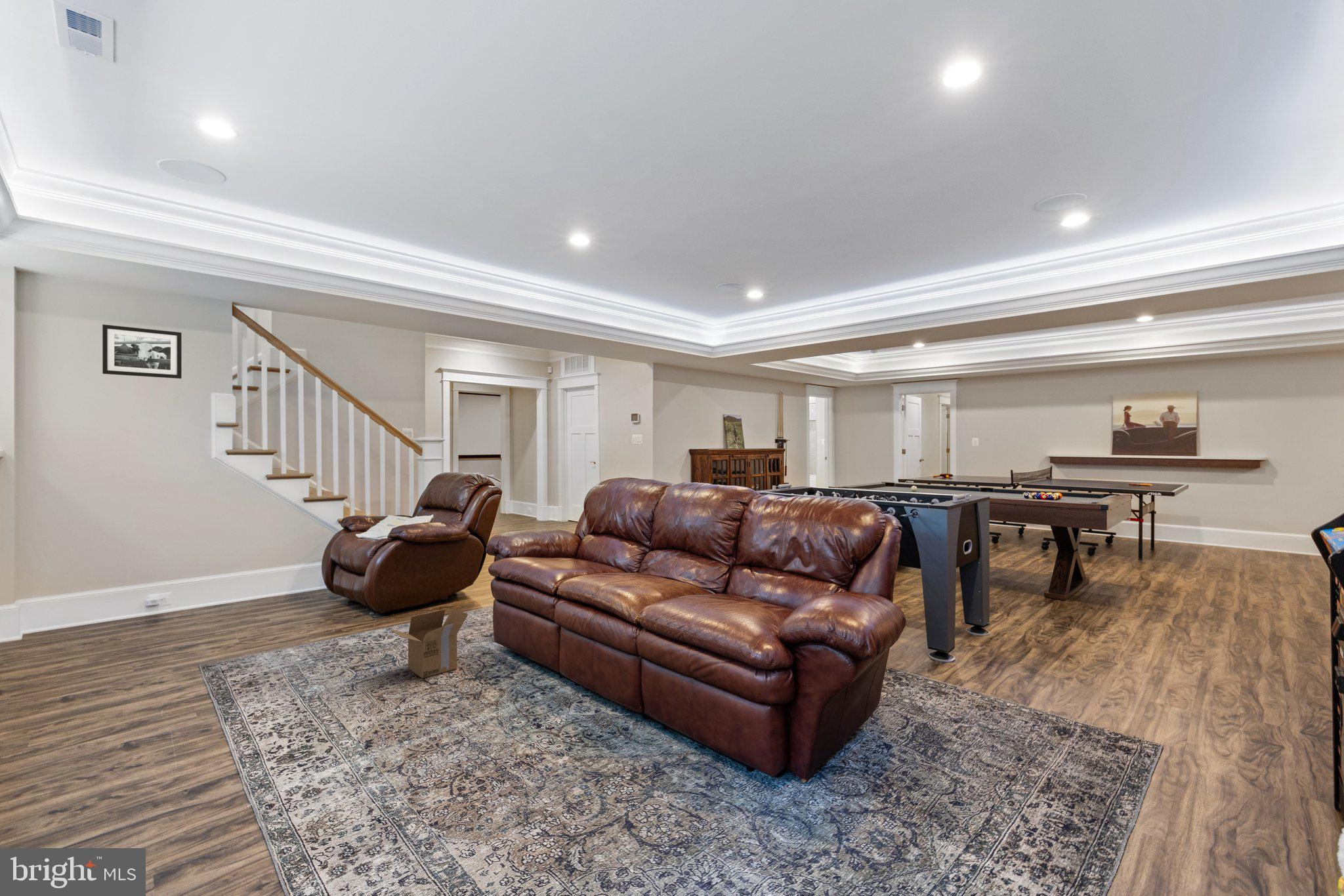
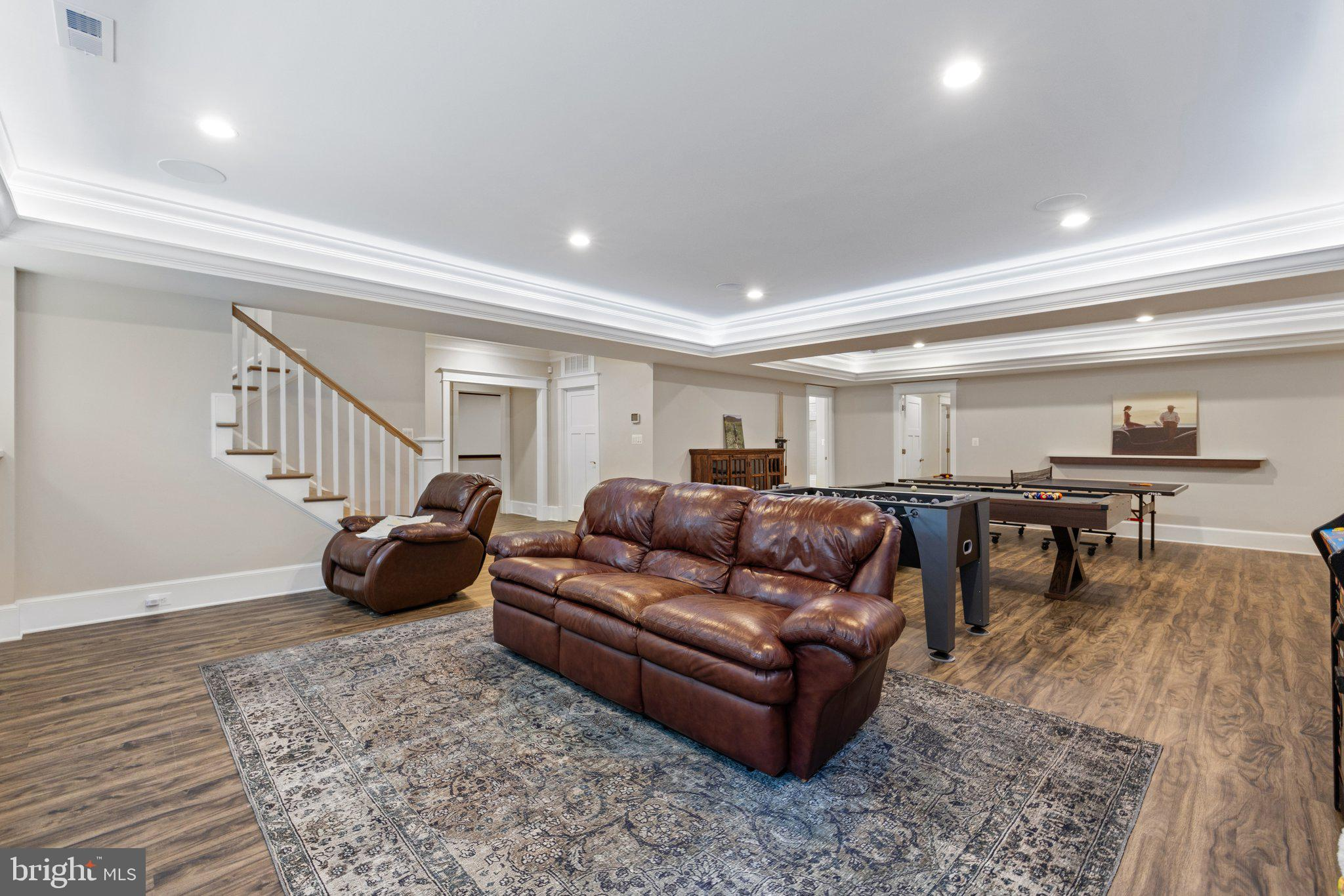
- picture frame [102,324,182,379]
- cardboard box [389,607,469,679]
